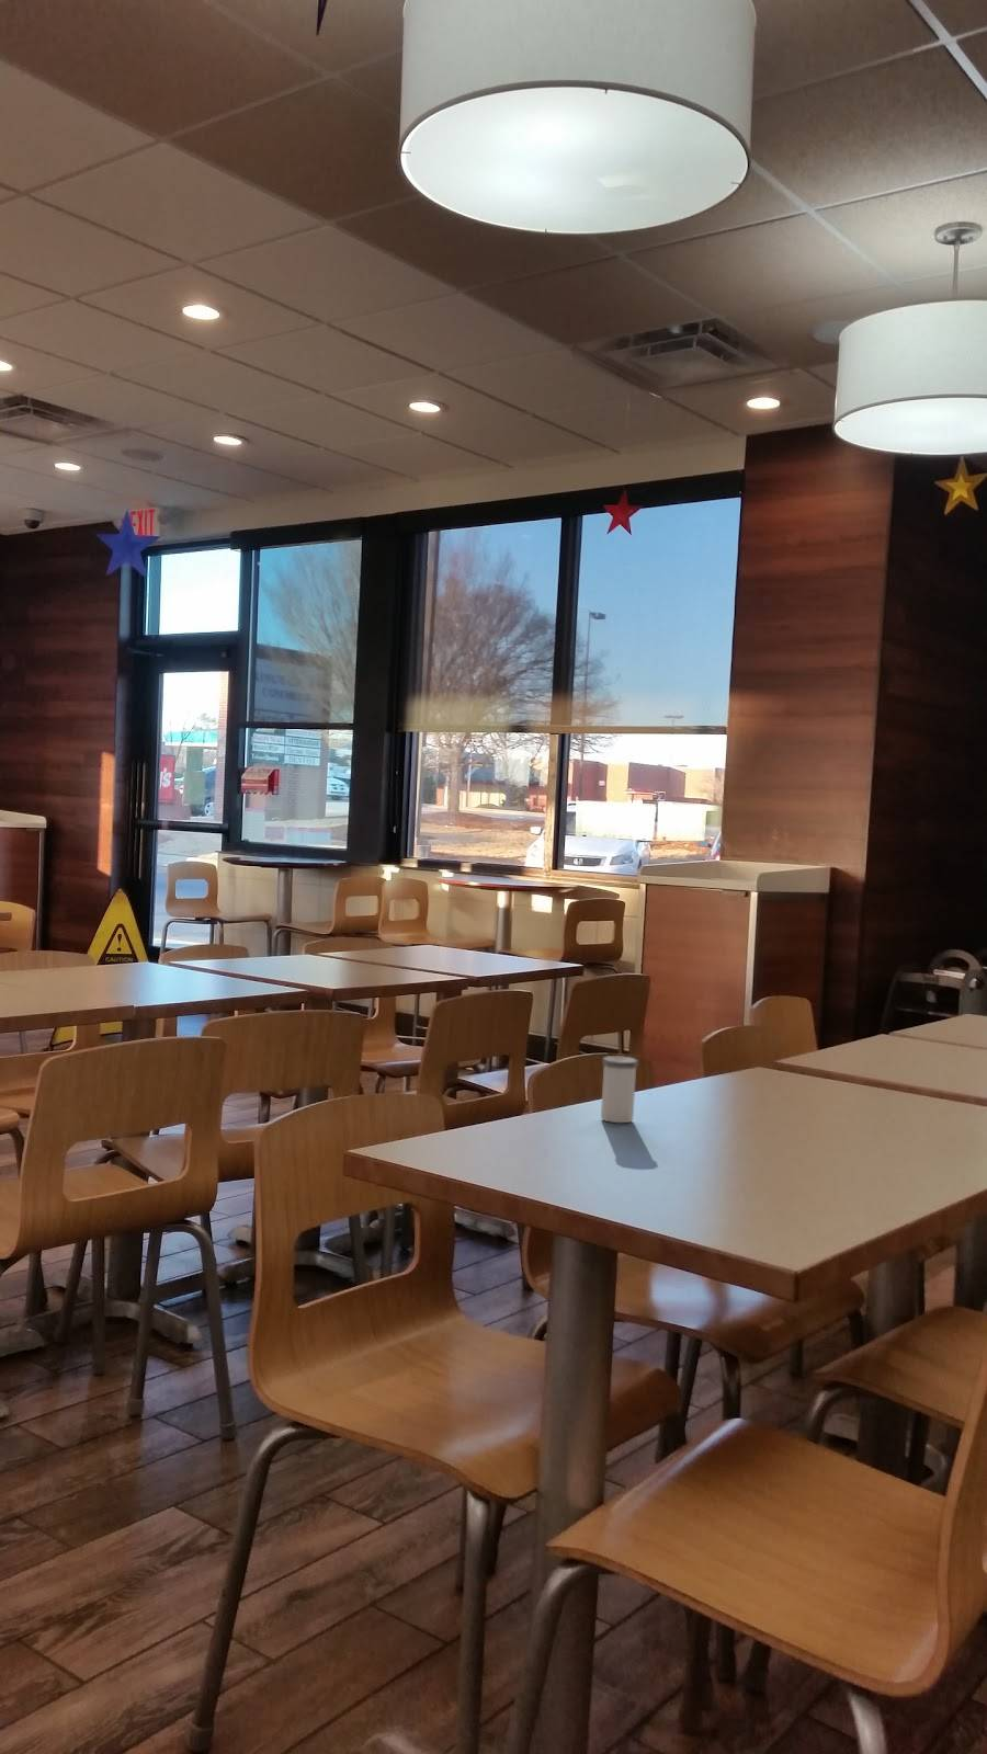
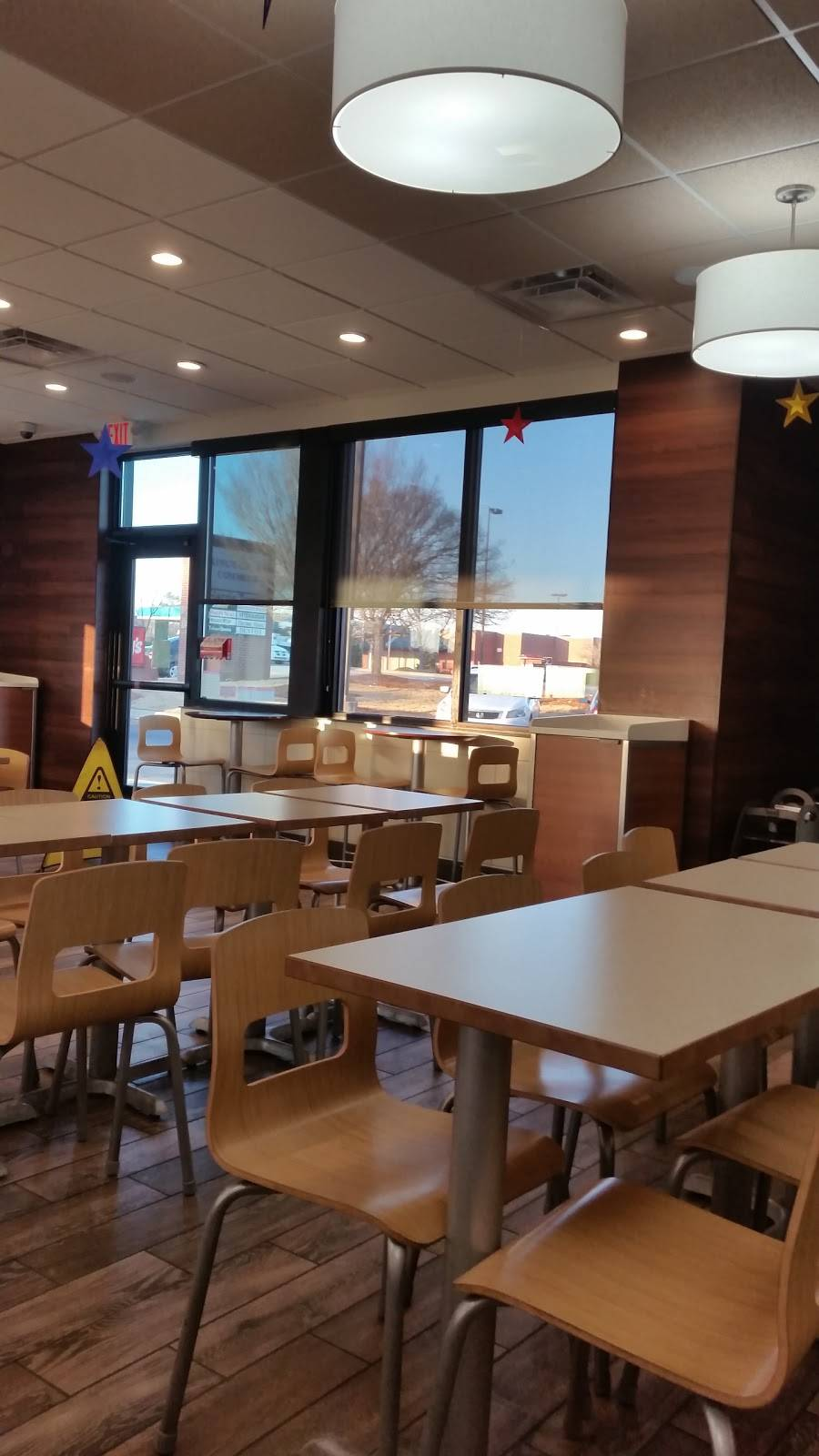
- salt shaker [600,1054,640,1124]
